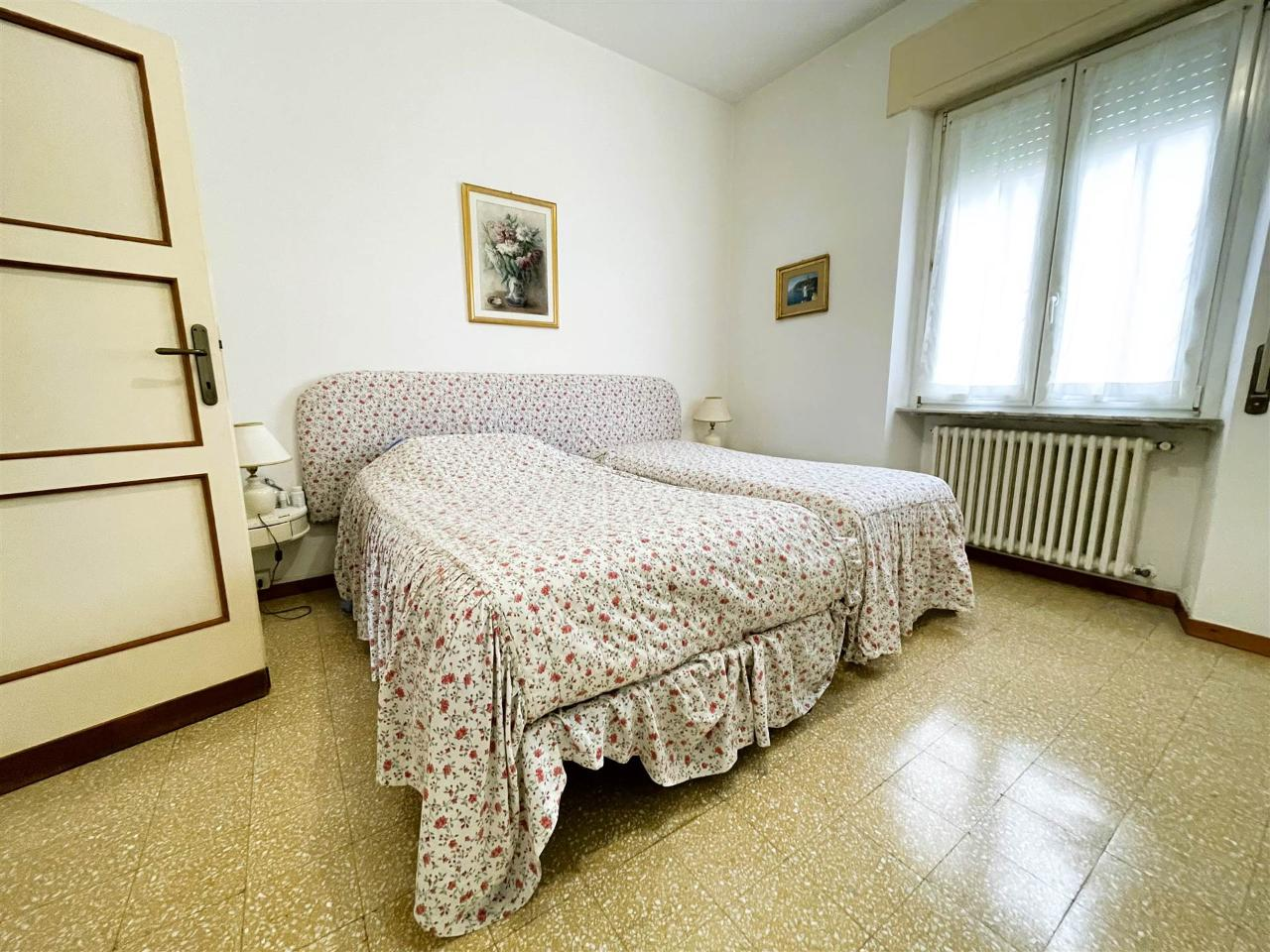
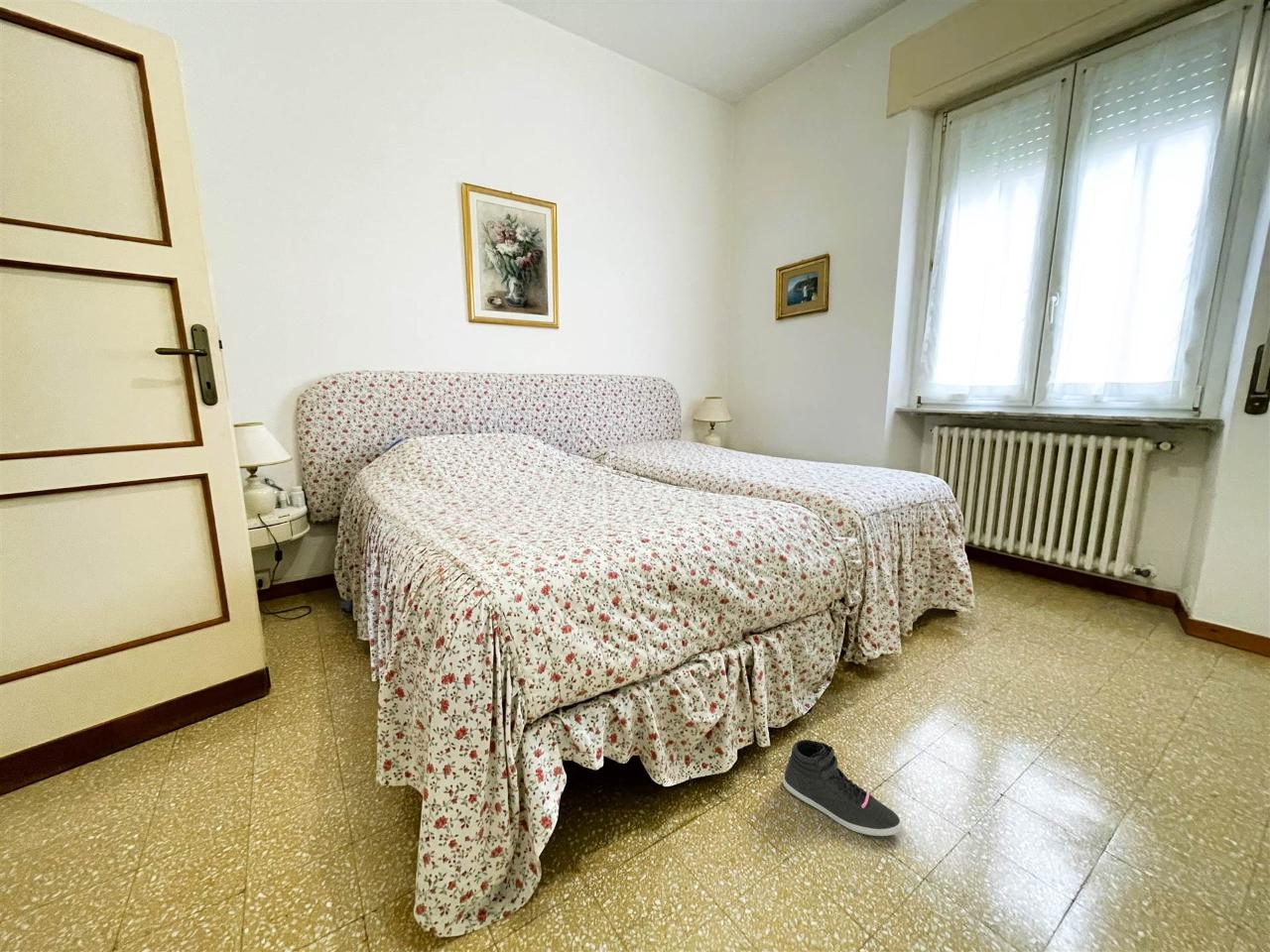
+ sneaker [782,739,903,837]
